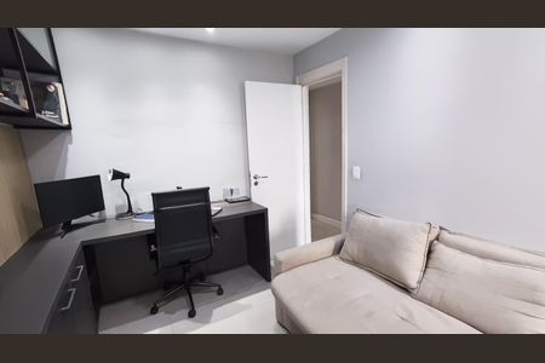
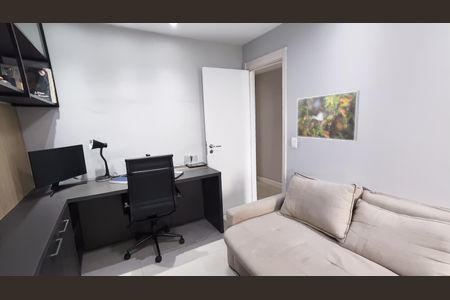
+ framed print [296,90,361,142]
